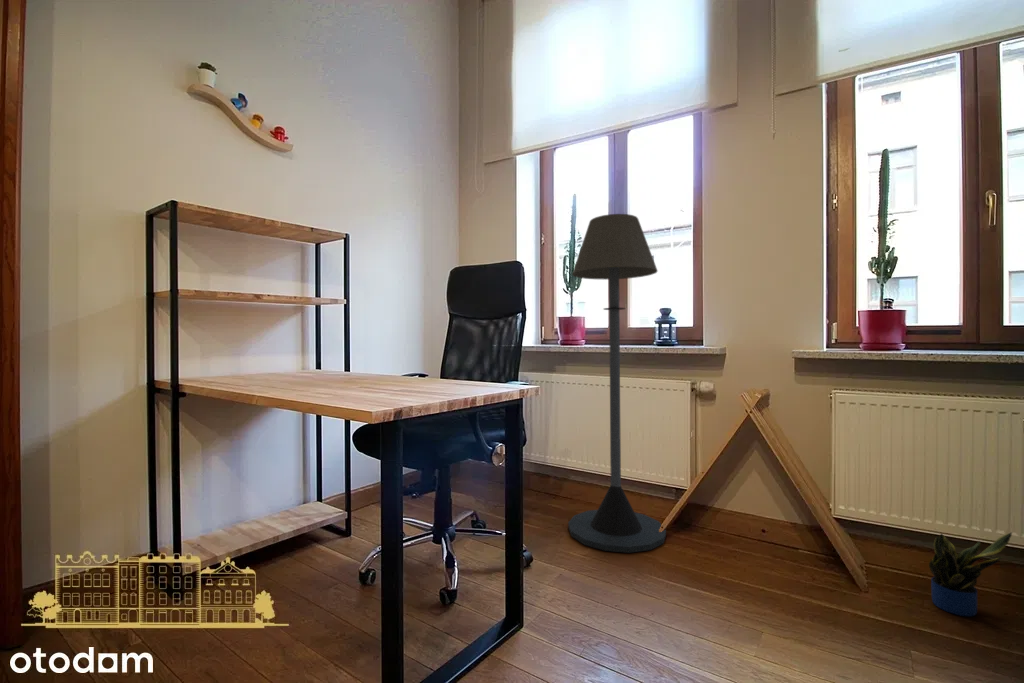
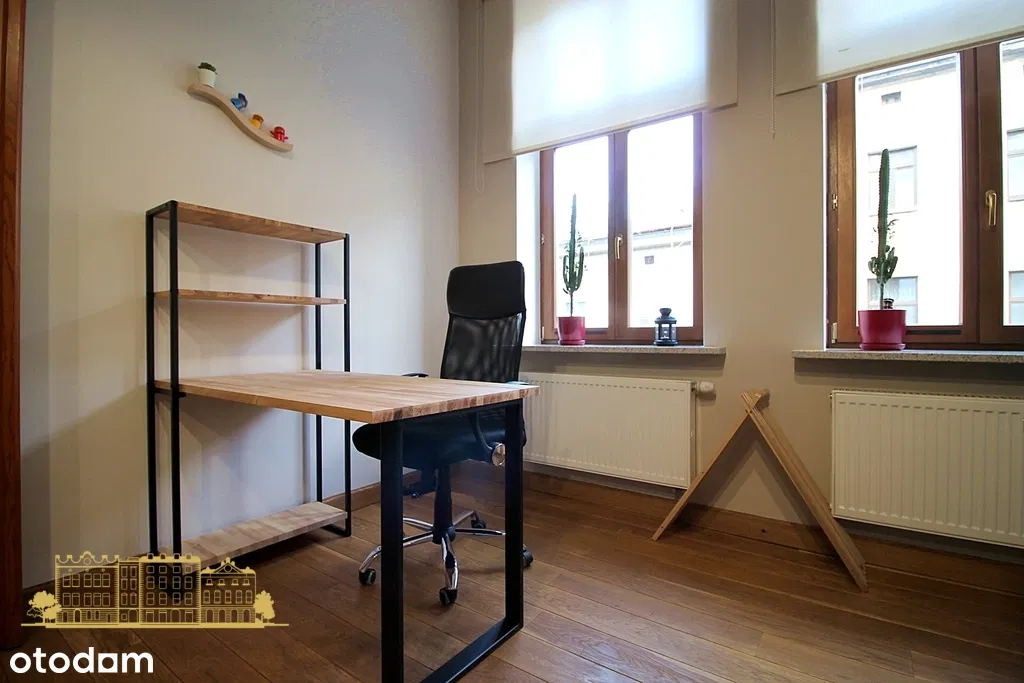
- floor lamp [567,213,667,554]
- potted plant [928,531,1013,617]
